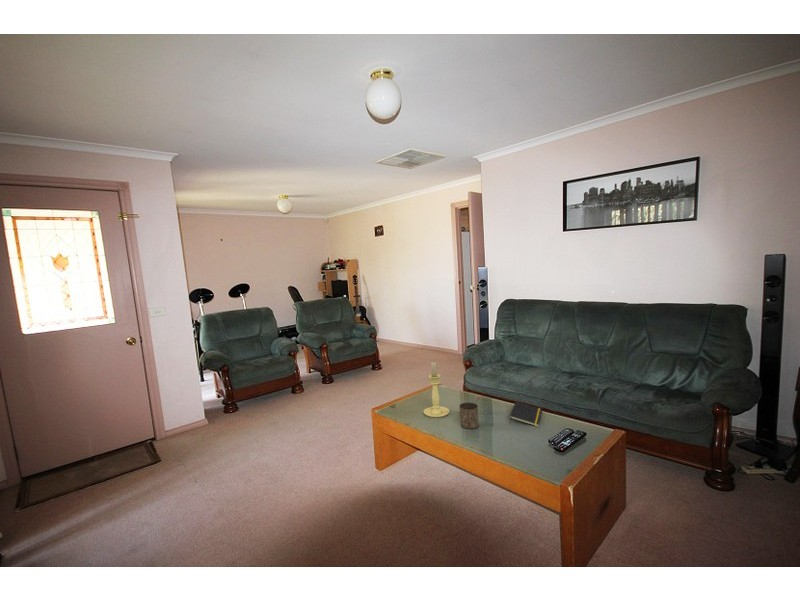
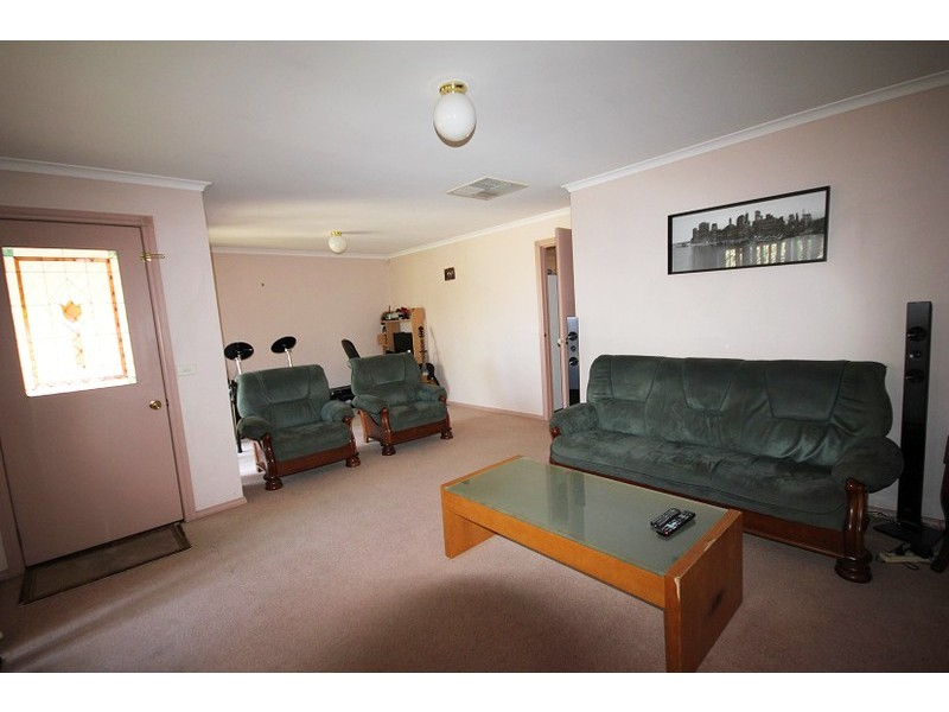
- candle holder [423,360,450,418]
- cup [458,401,480,430]
- notepad [508,401,543,428]
